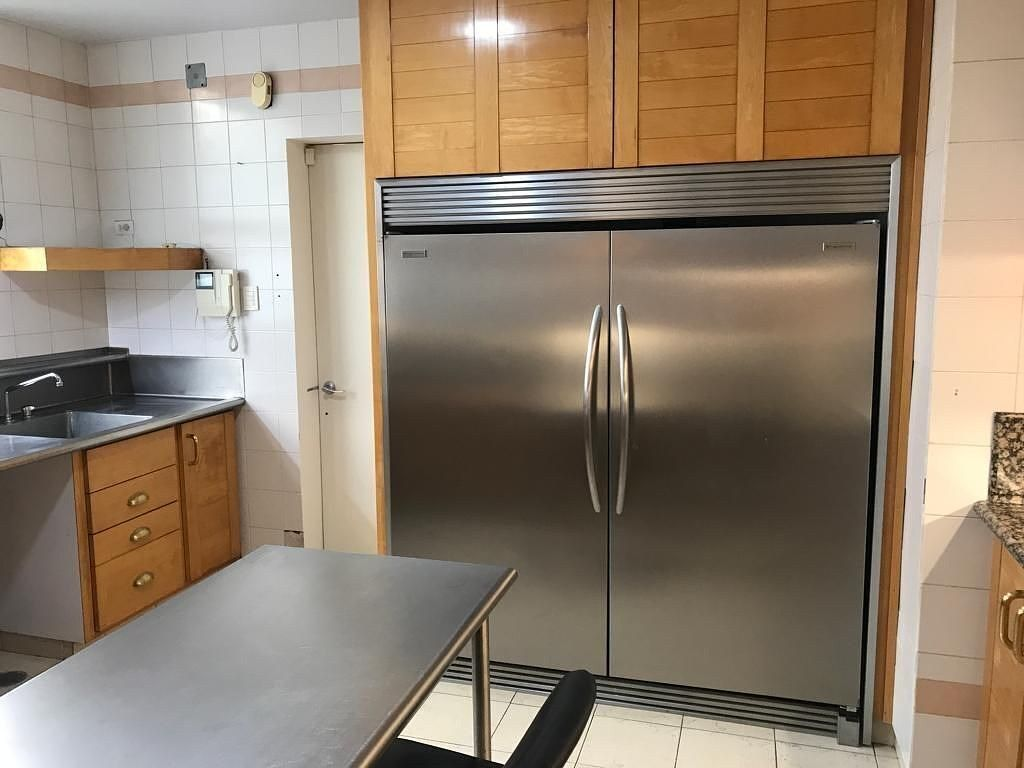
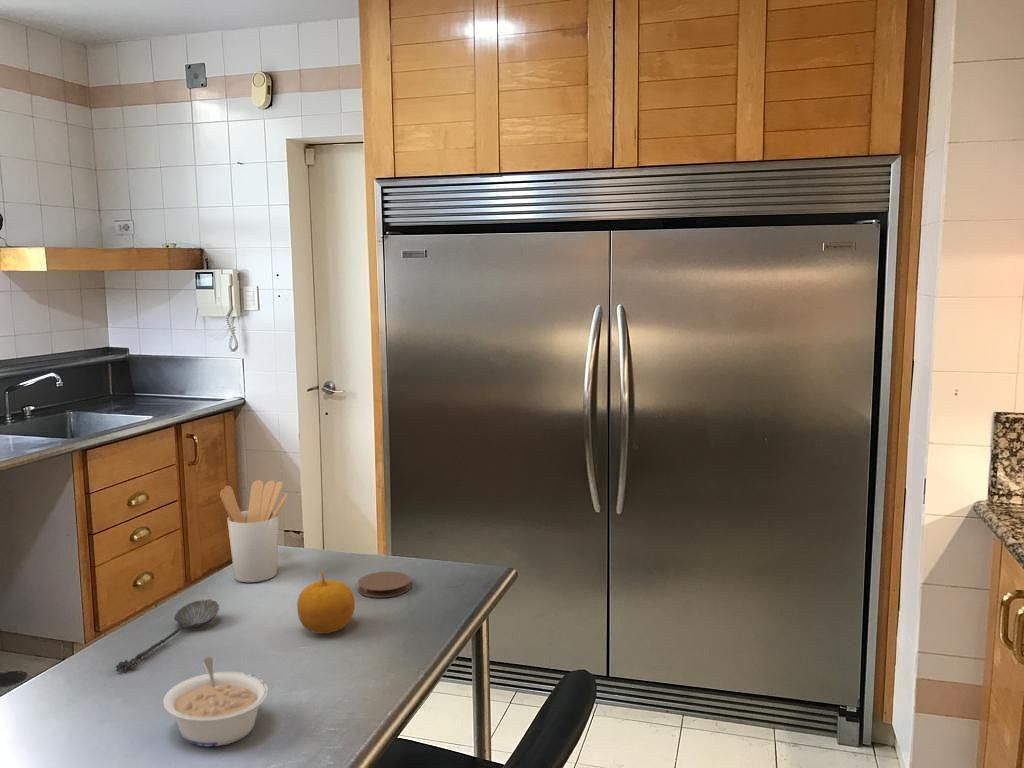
+ coaster [357,570,412,598]
+ spoon [114,599,220,672]
+ legume [162,656,269,748]
+ fruit [296,570,356,634]
+ utensil holder [219,479,289,583]
